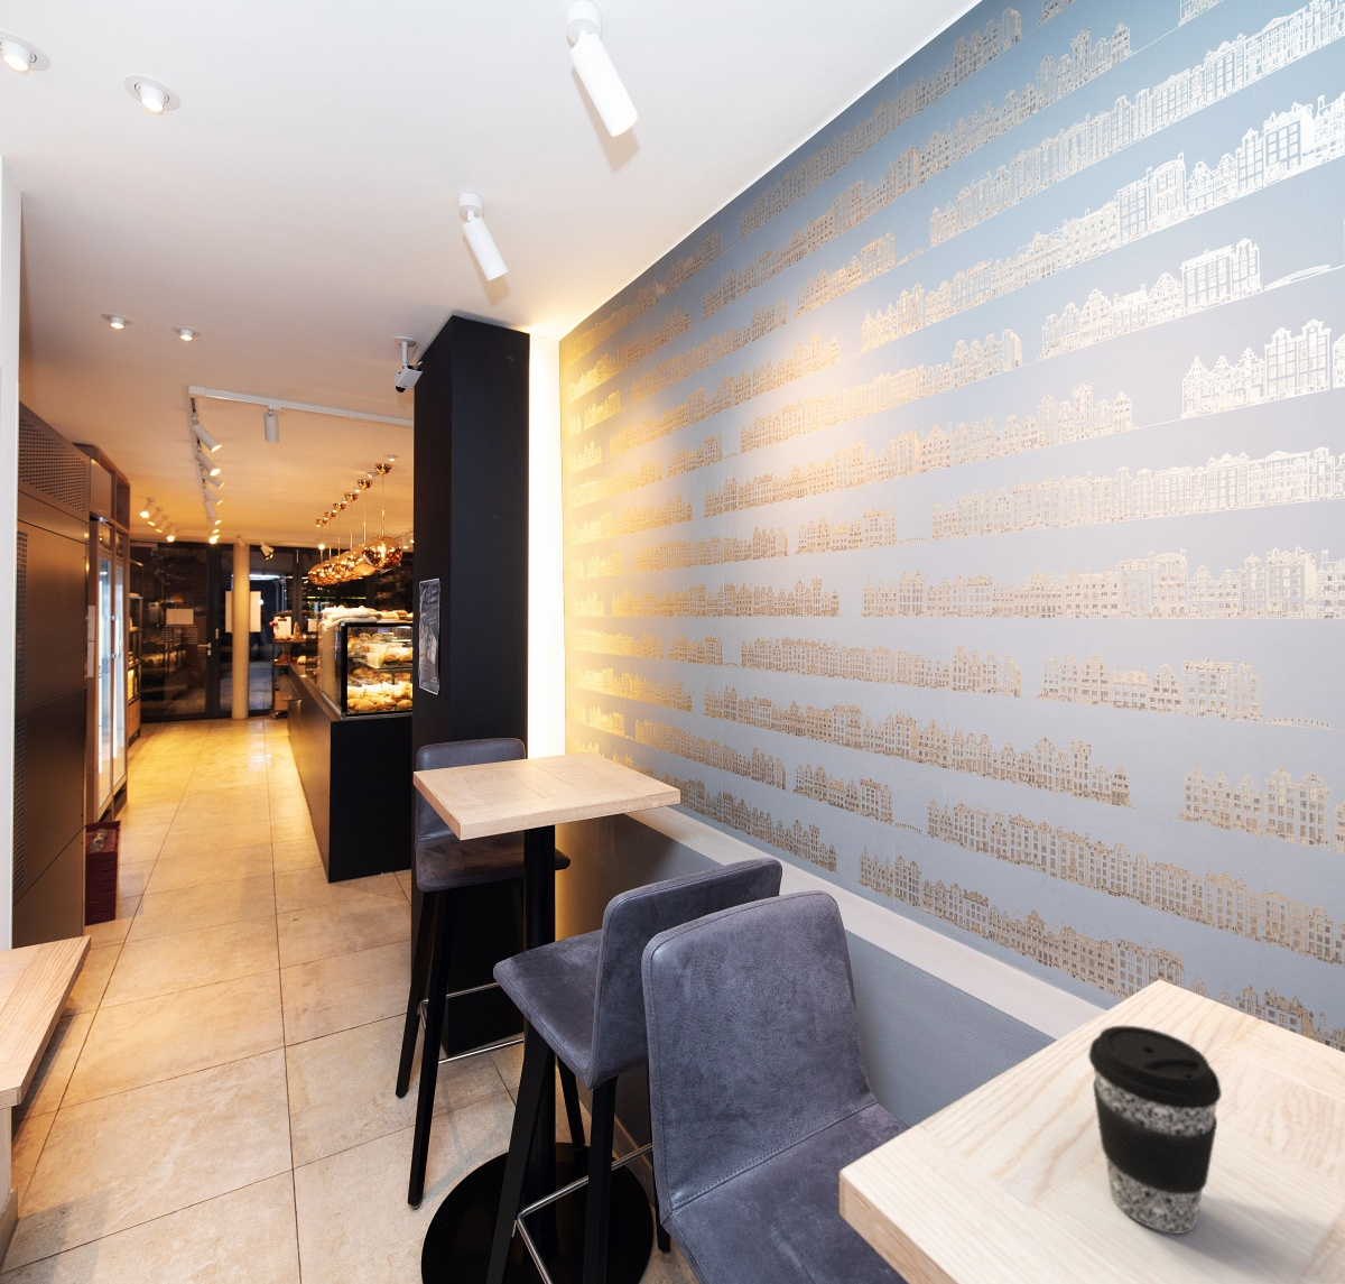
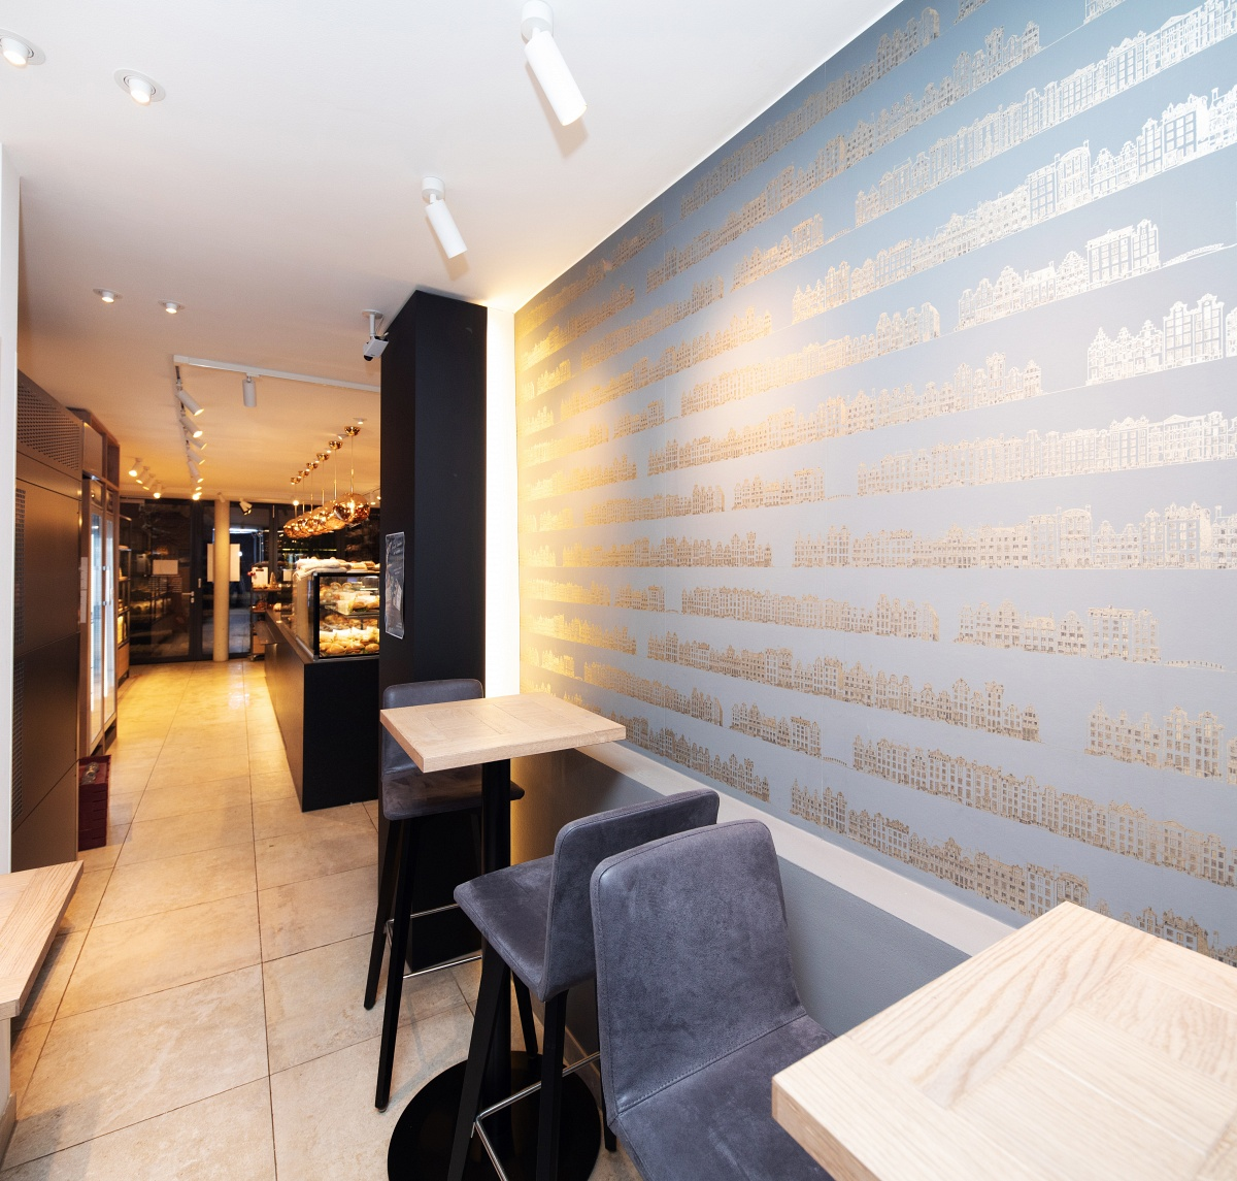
- coffee cup [1087,1025,1223,1235]
